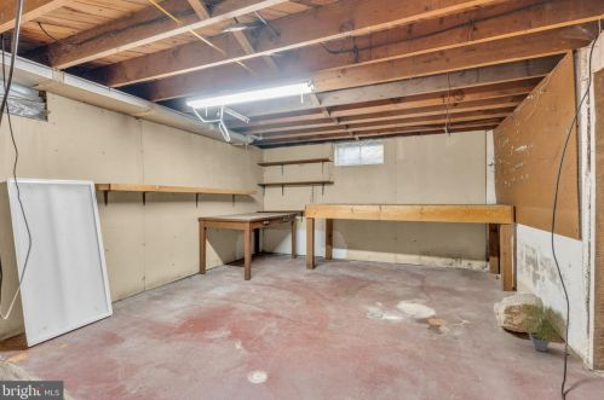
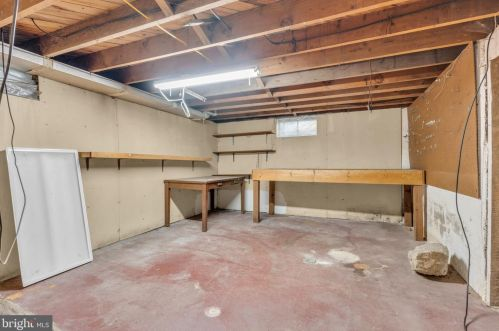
- potted plant [518,300,571,353]
